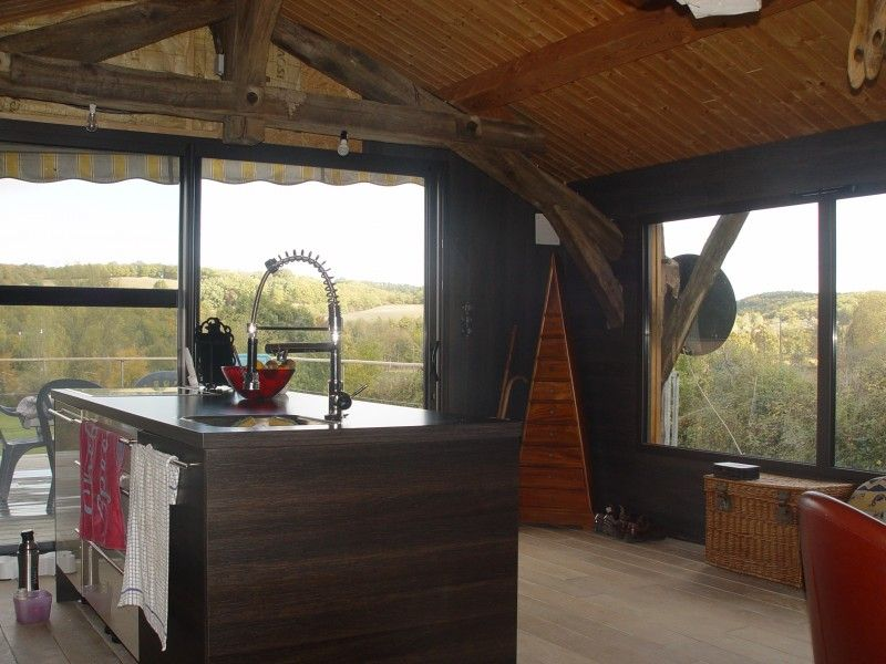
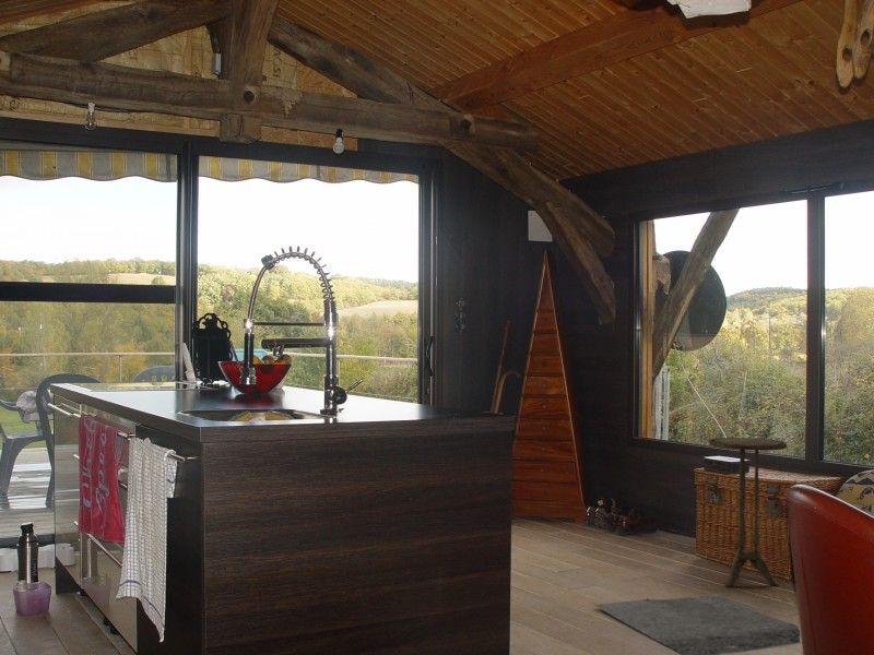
+ rug [593,593,802,655]
+ side table [708,437,788,588]
